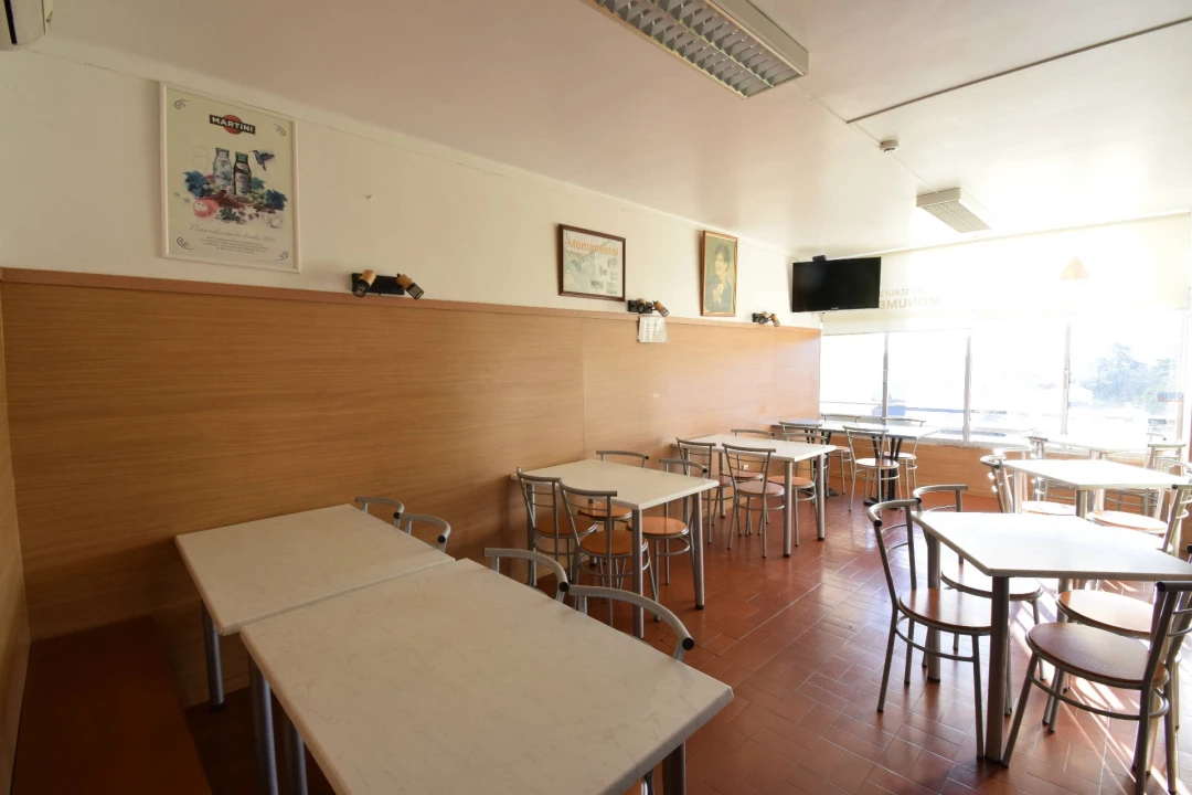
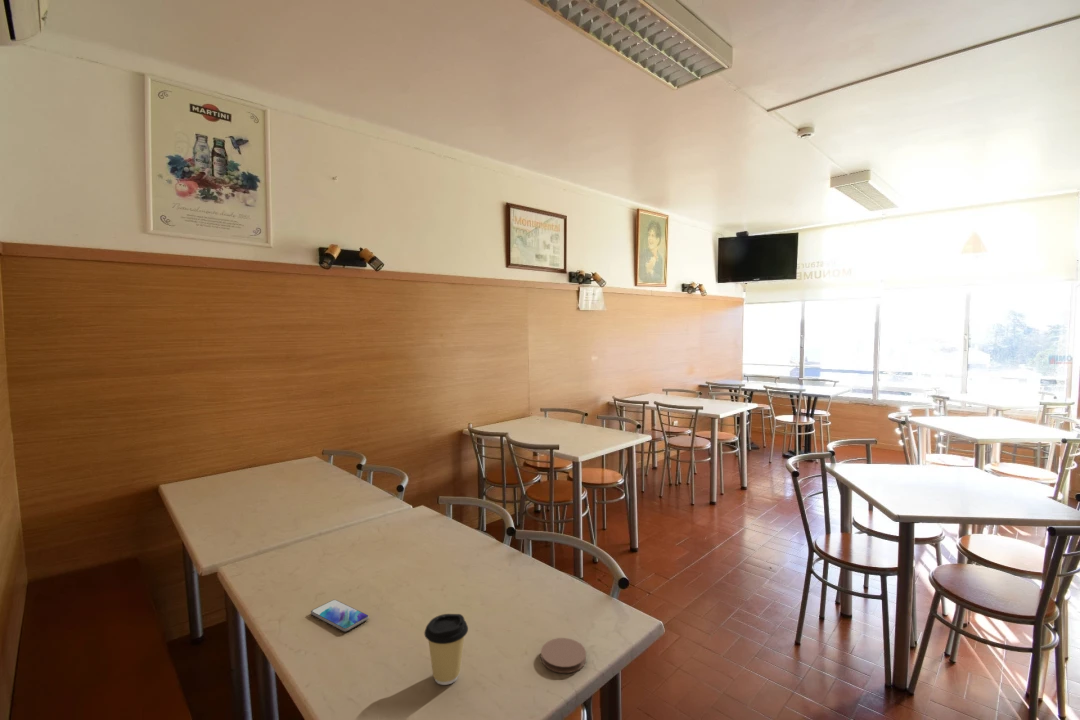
+ coaster [540,637,587,674]
+ coffee cup [423,613,469,686]
+ smartphone [310,599,370,633]
